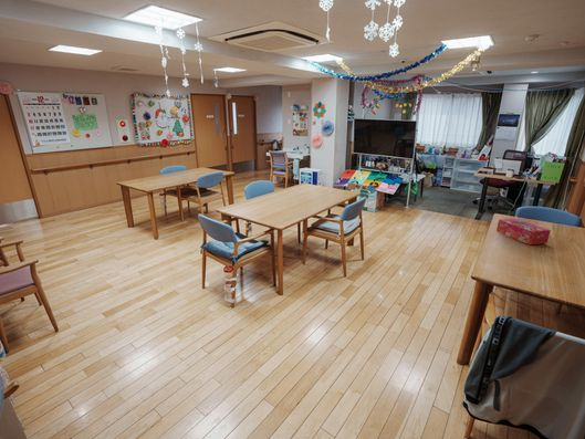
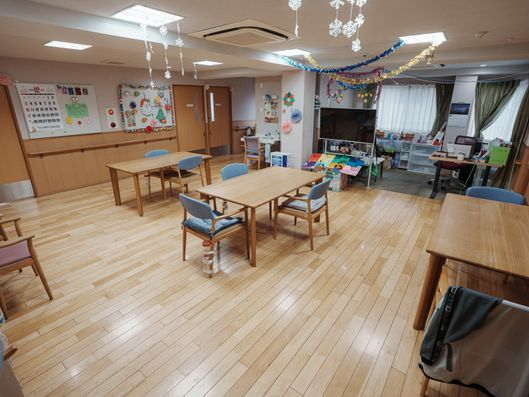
- tissue box [495,217,552,245]
